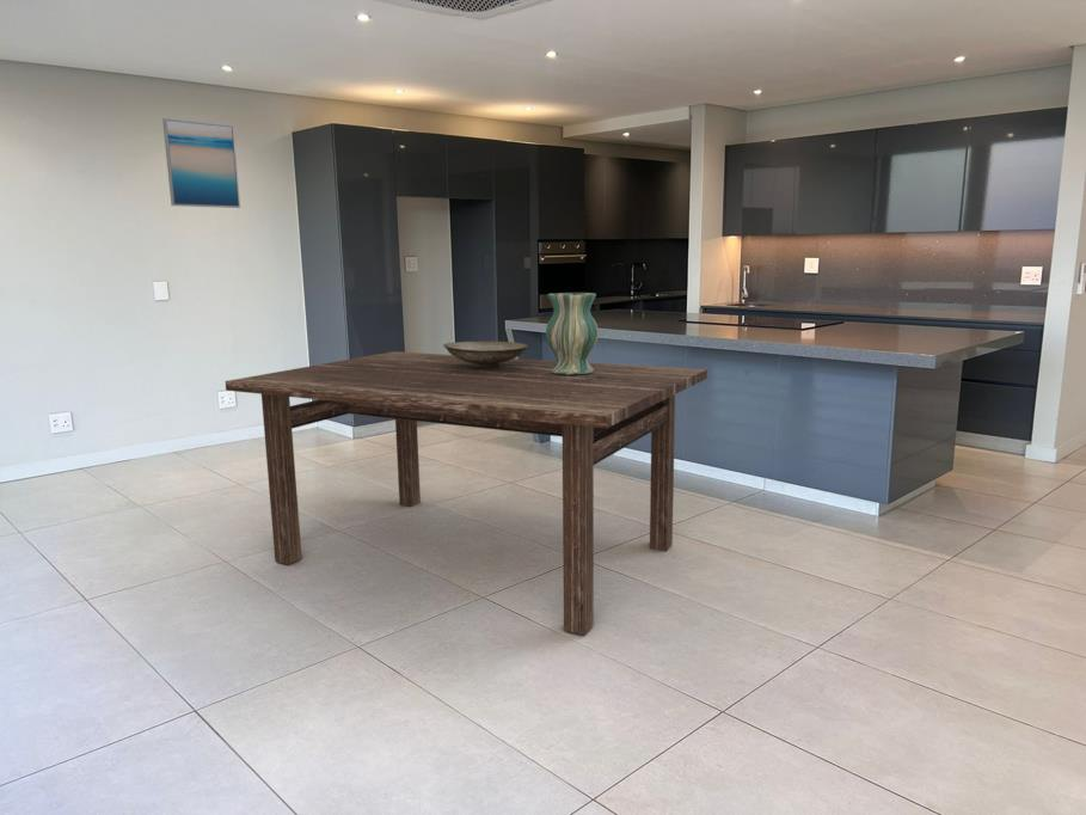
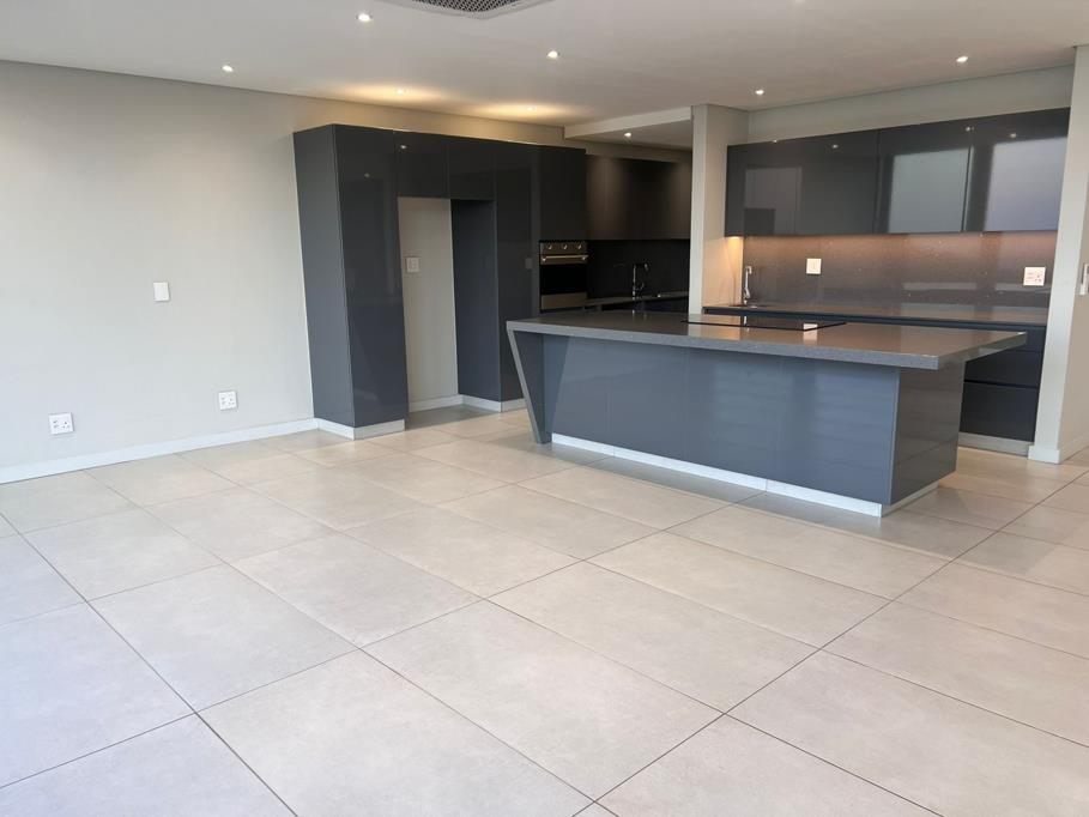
- vase [545,292,600,375]
- dining table [225,350,708,636]
- wall art [161,117,241,209]
- decorative bowl [442,341,529,368]
